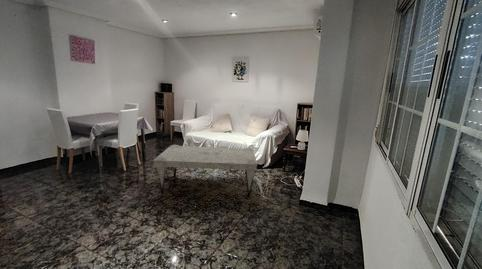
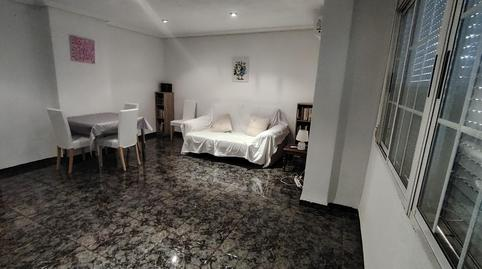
- coffee table [152,144,258,198]
